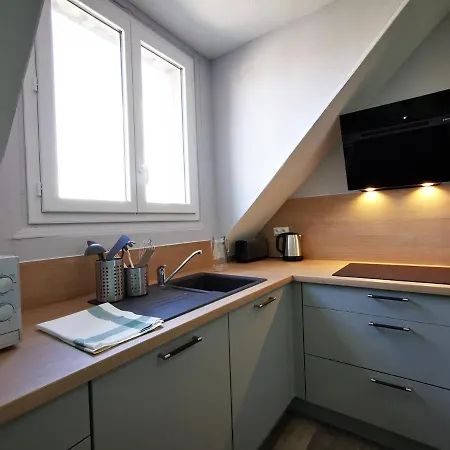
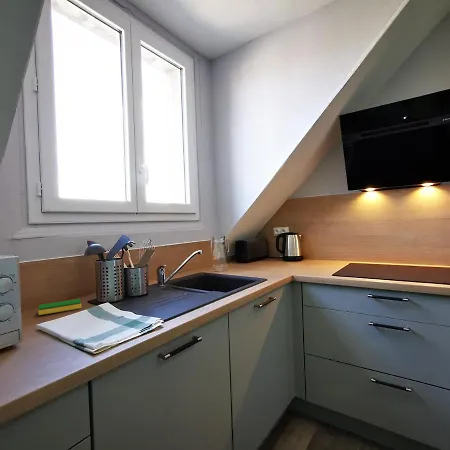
+ dish sponge [37,298,82,316]
